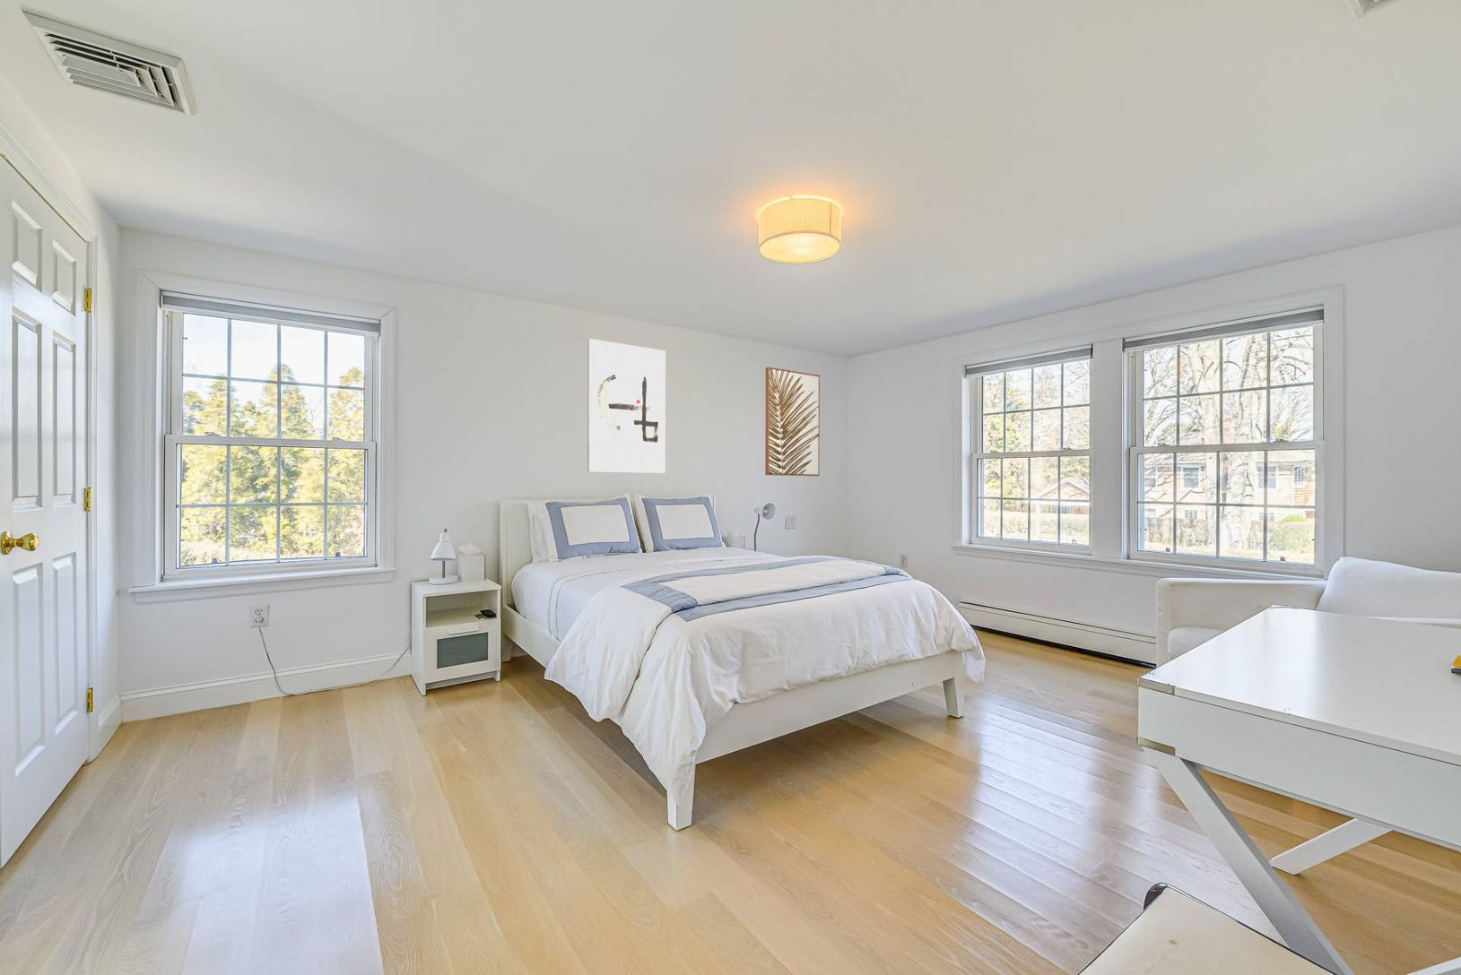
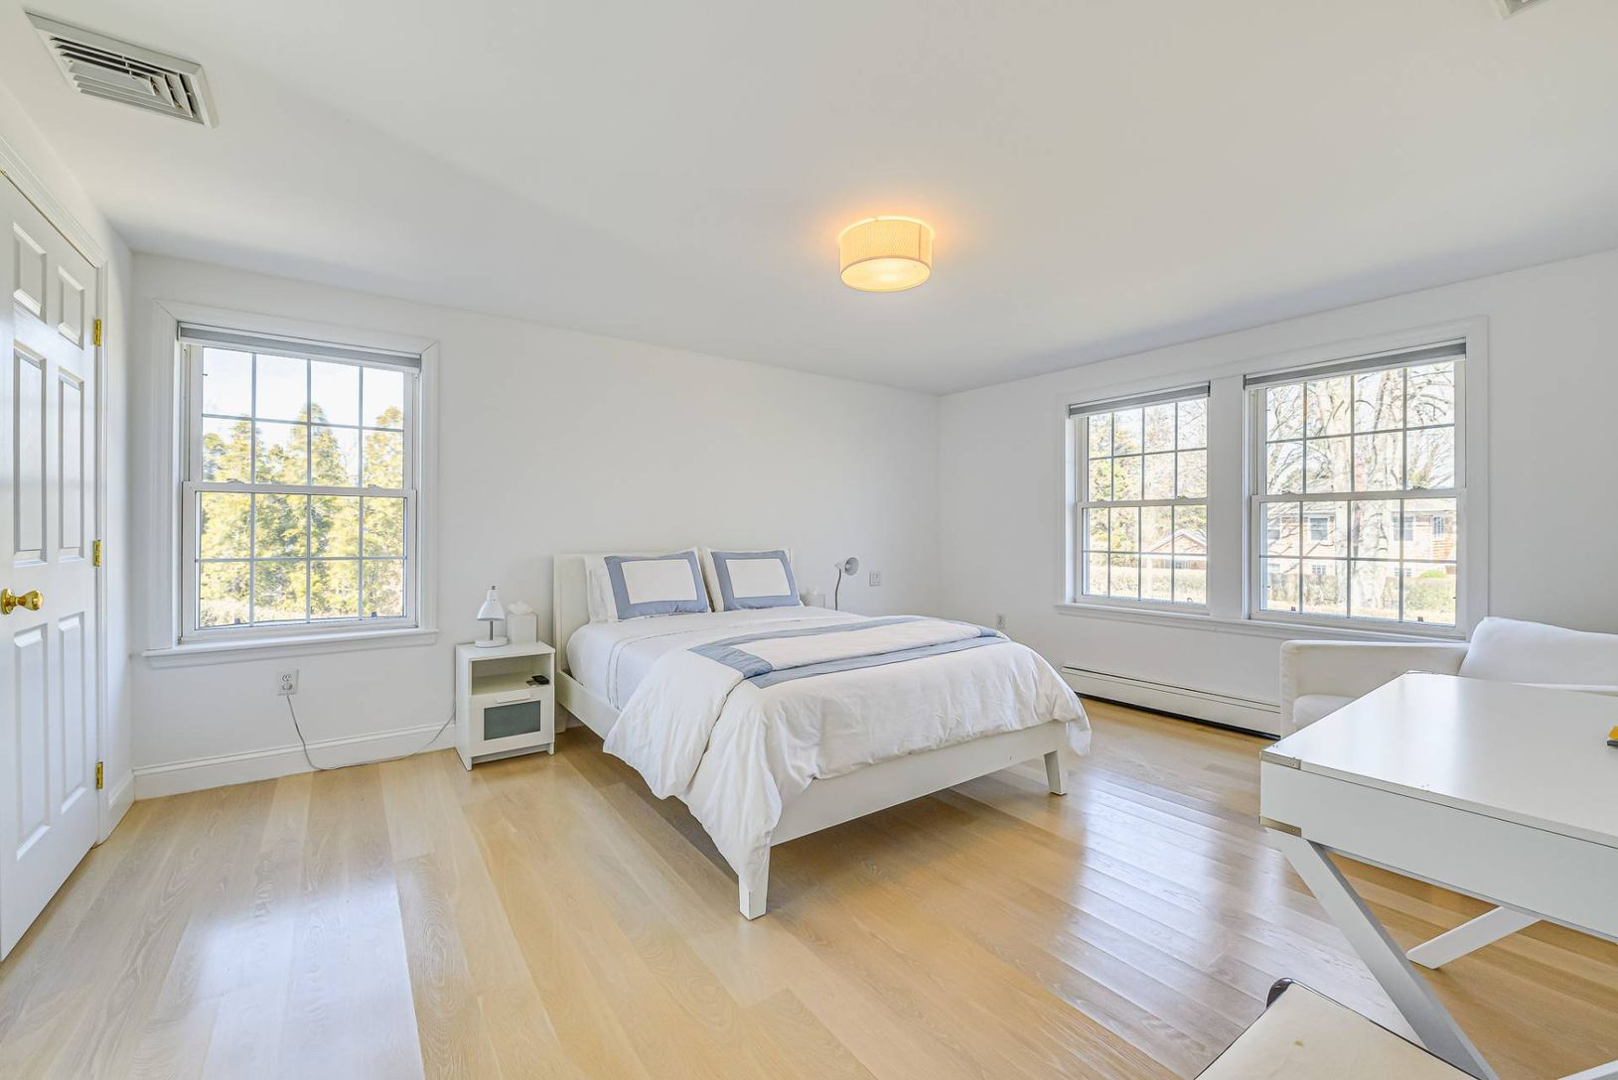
- wall art [587,337,666,474]
- wall art [764,367,821,477]
